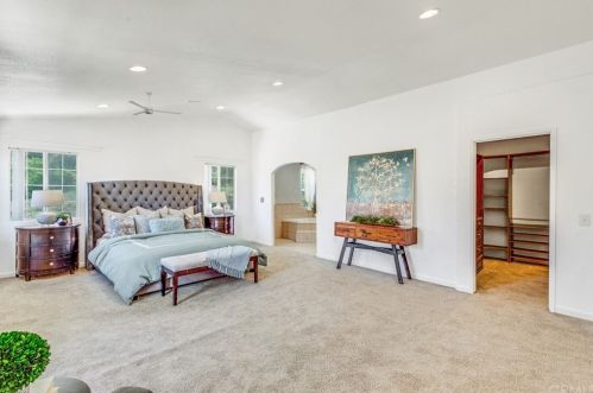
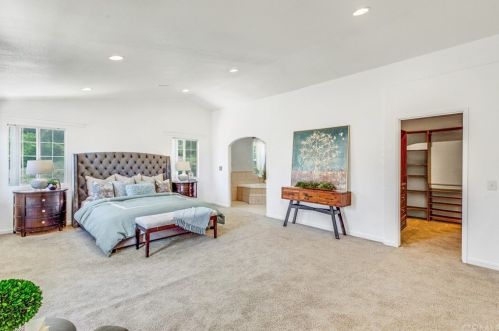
- ceiling fan [127,89,183,116]
